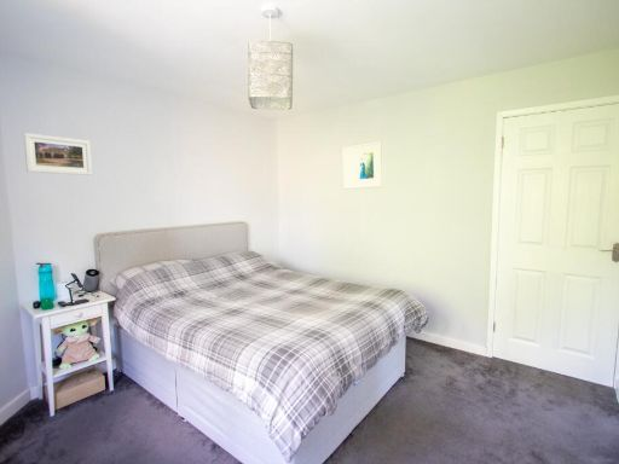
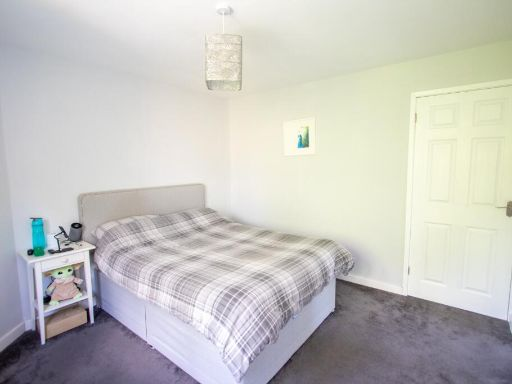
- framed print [23,132,93,176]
